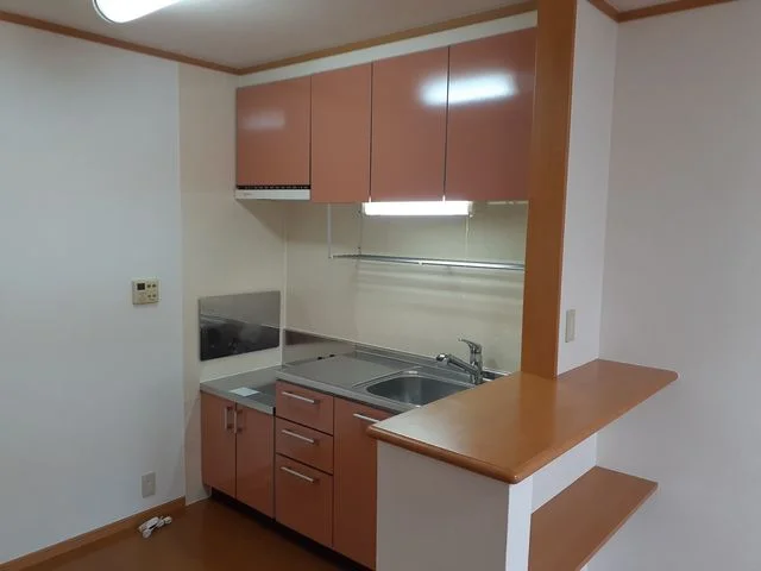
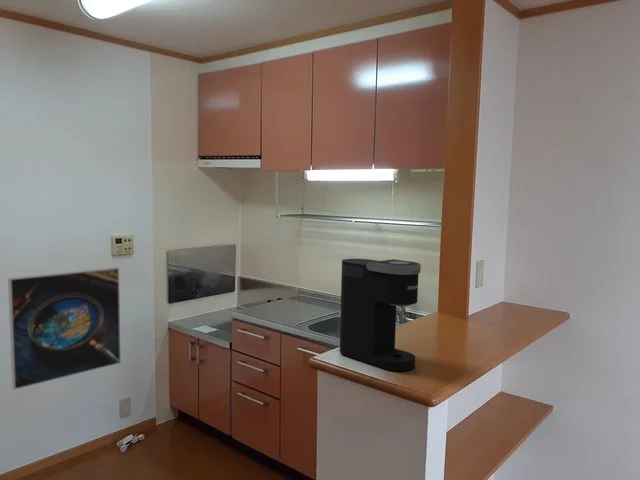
+ coffee maker [339,258,422,372]
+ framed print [7,266,122,391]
